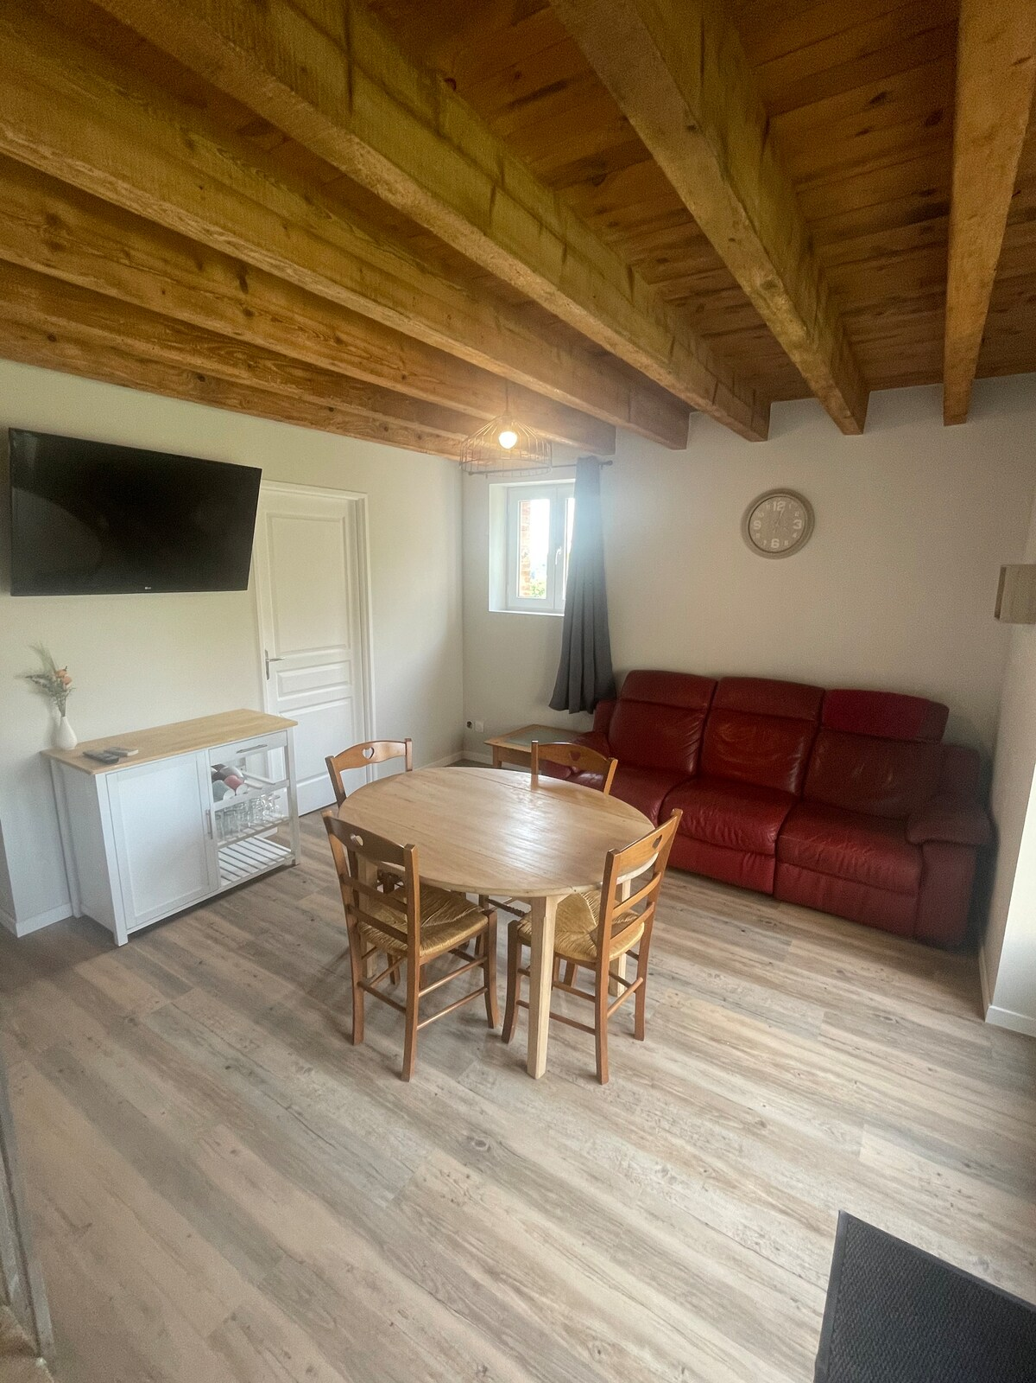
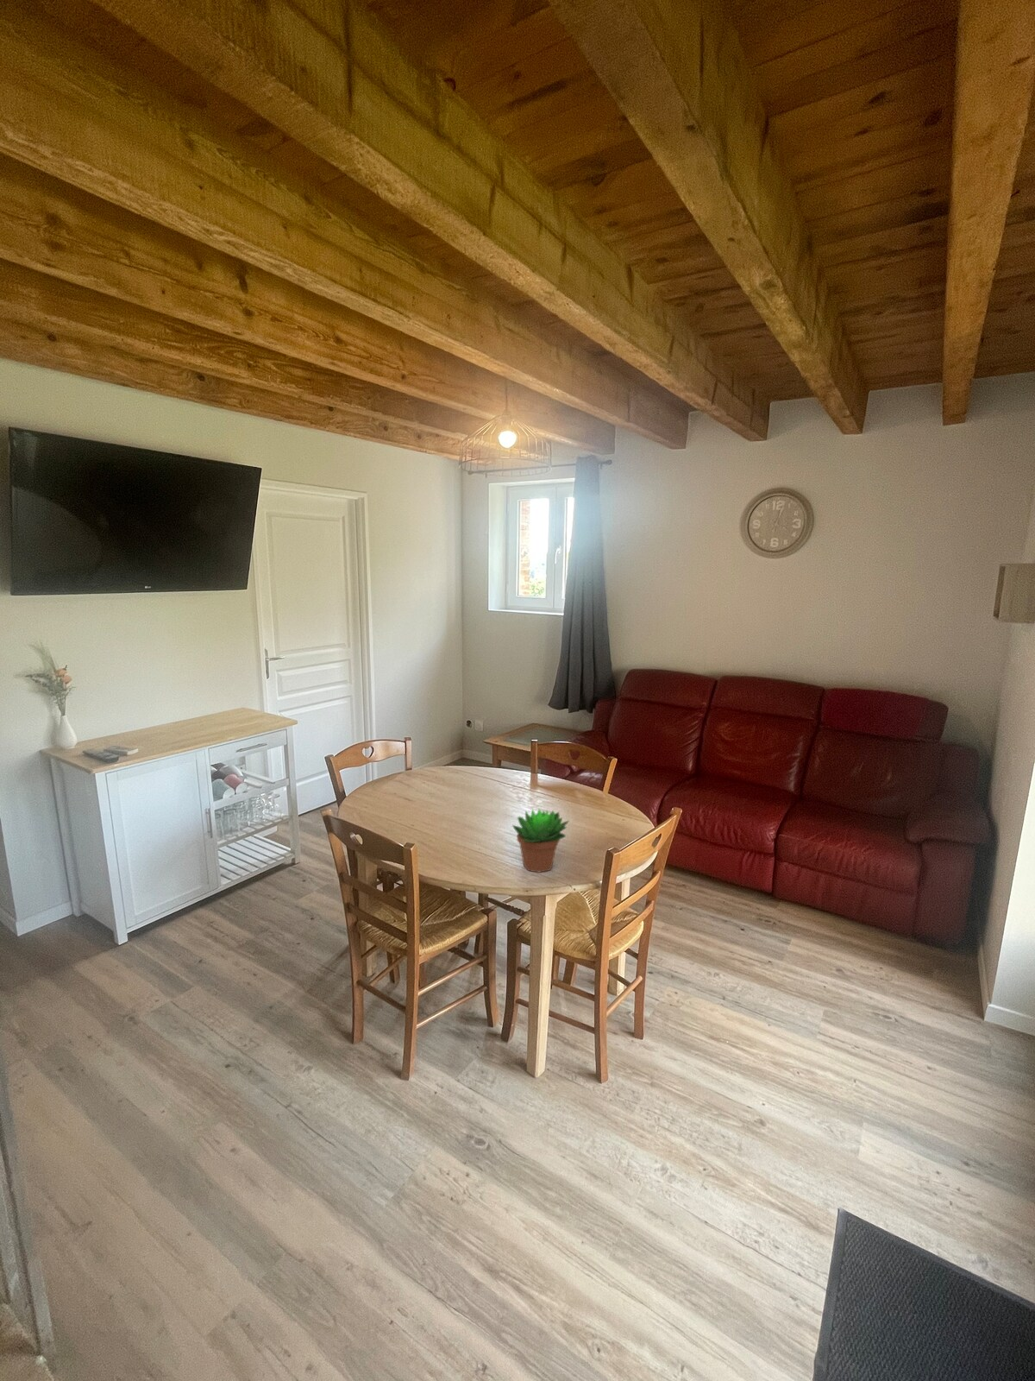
+ succulent plant [511,808,570,873]
